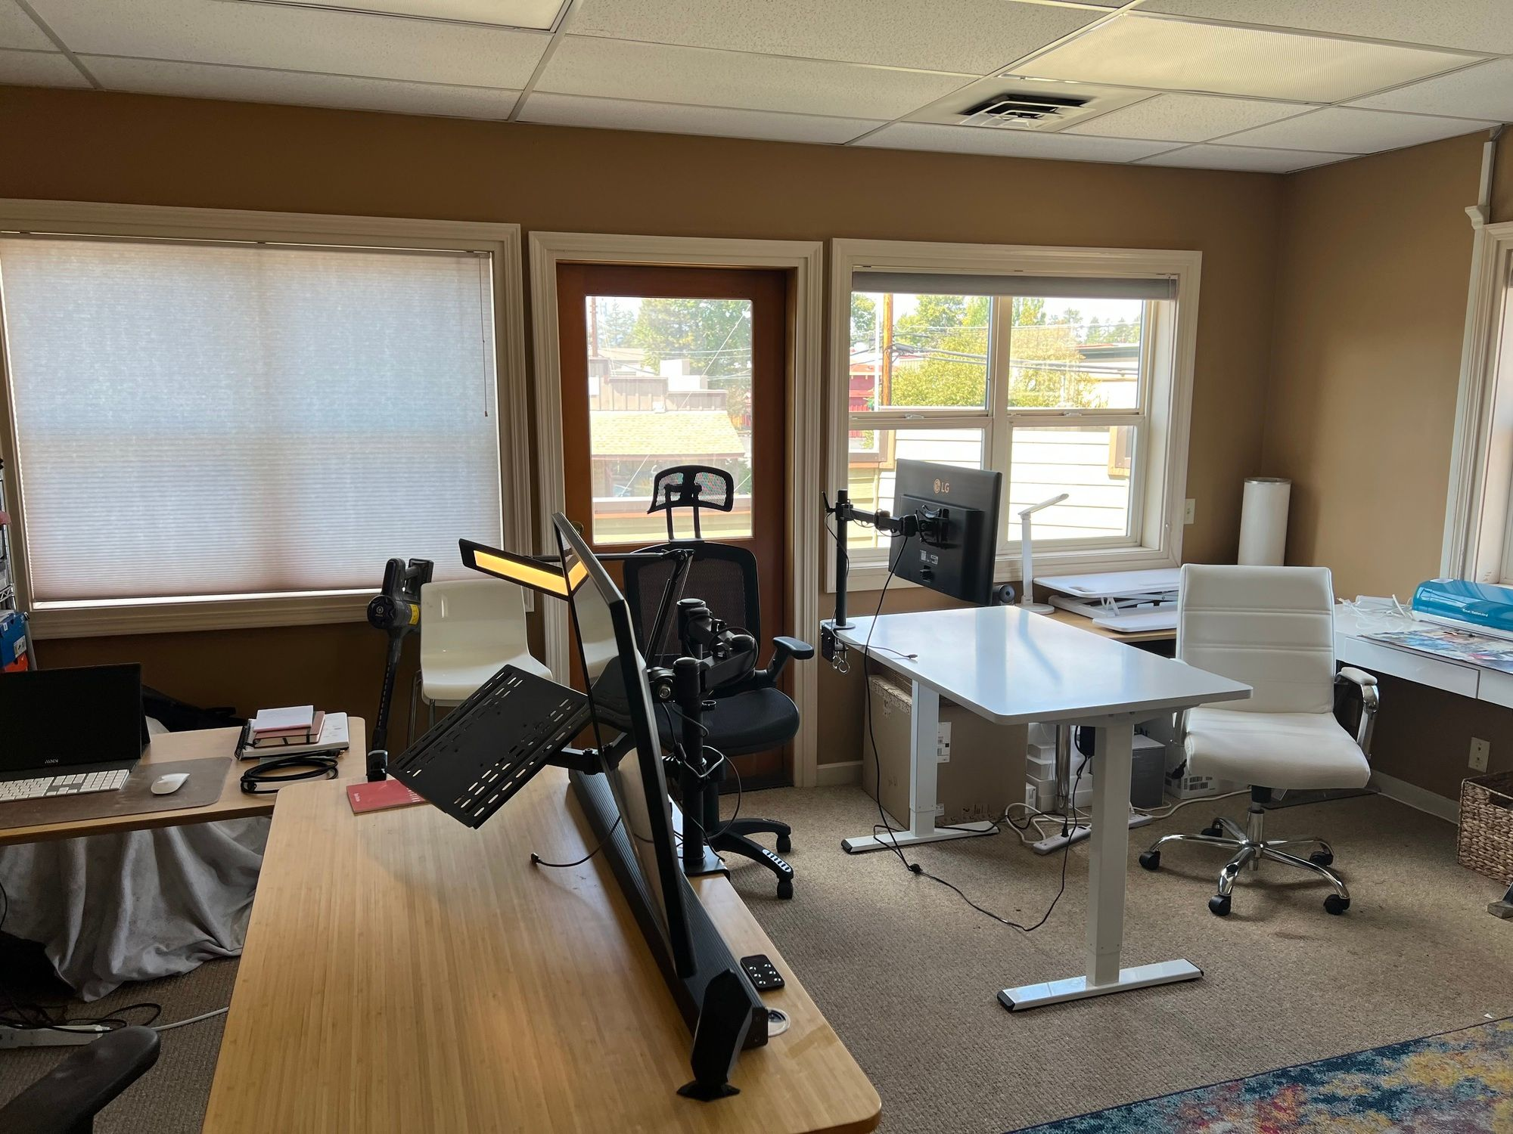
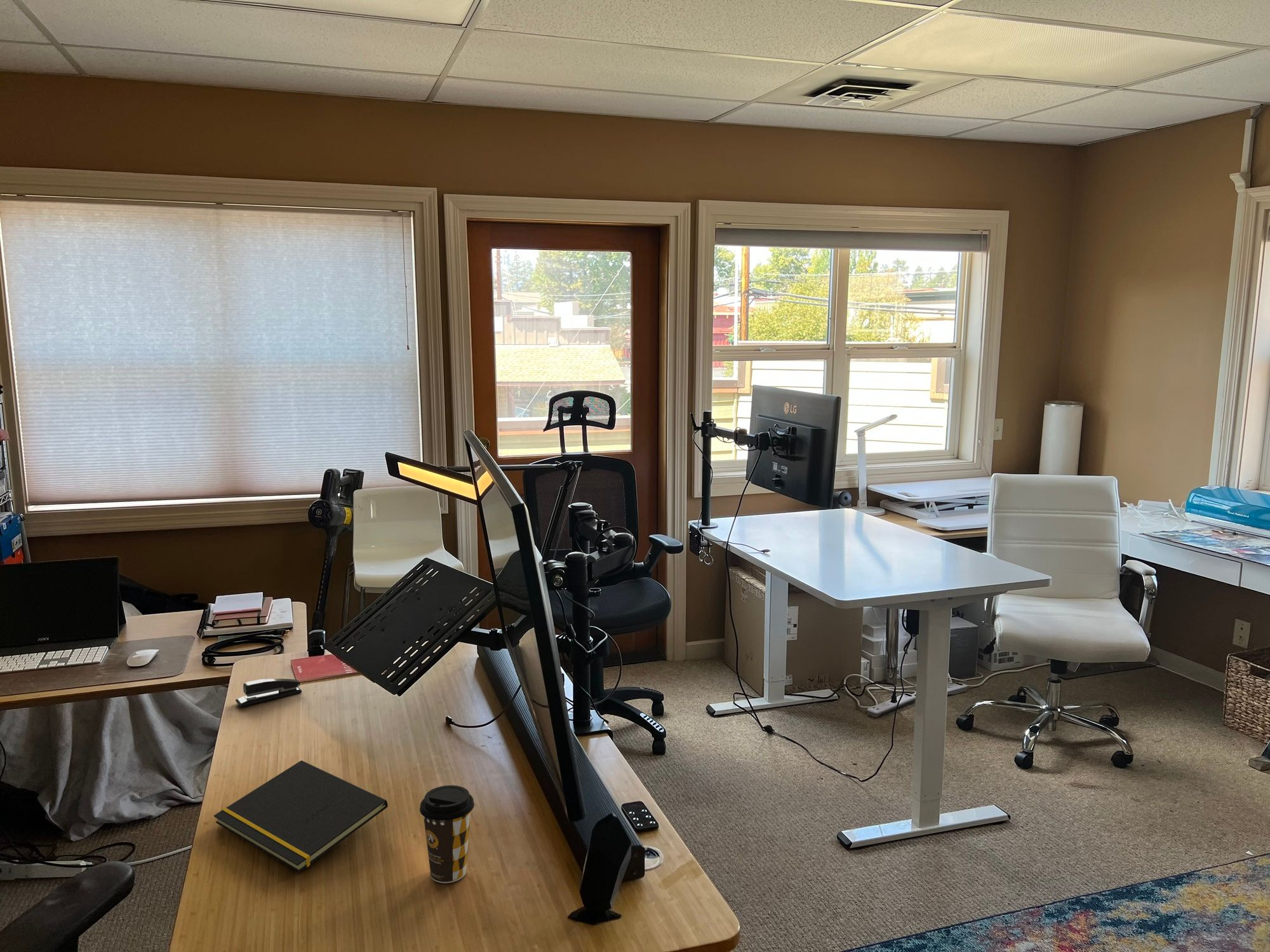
+ notepad [213,760,389,873]
+ coffee cup [419,784,475,883]
+ stapler [235,678,302,707]
